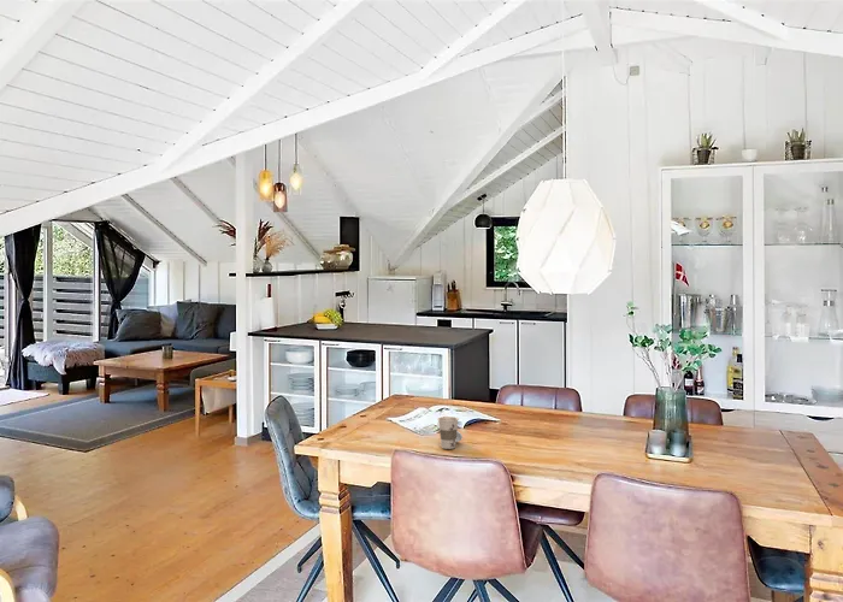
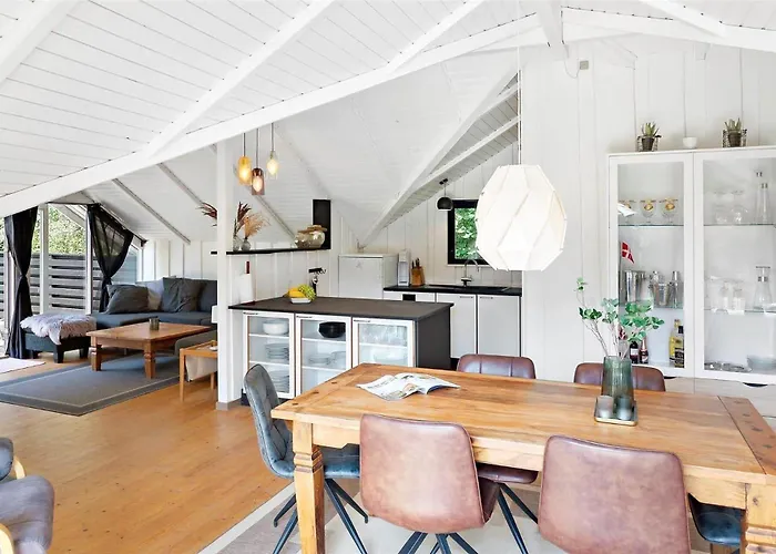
- cup [436,415,464,450]
